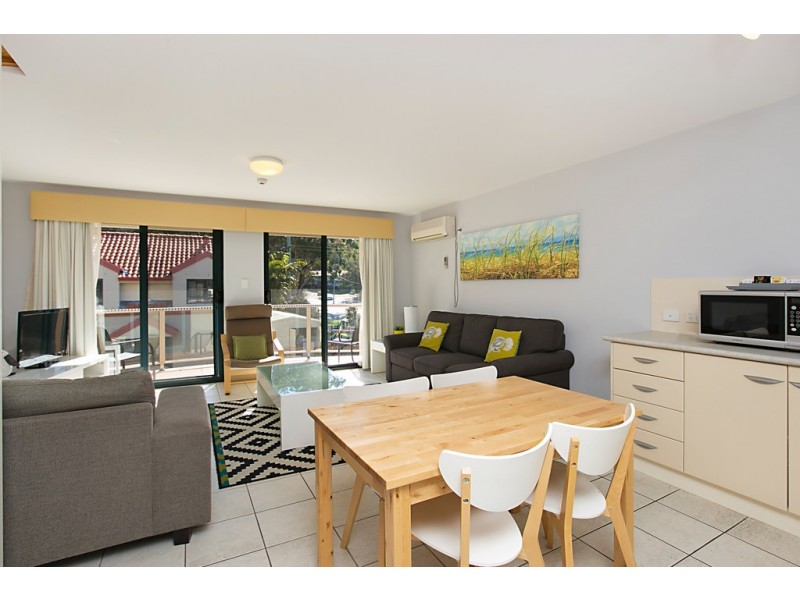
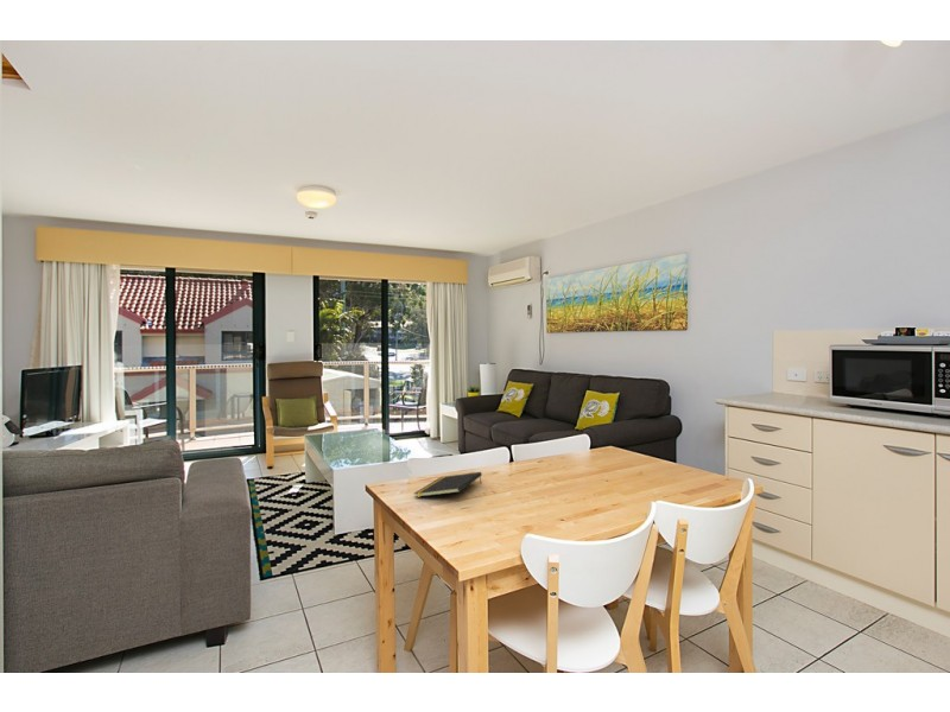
+ notepad [413,471,483,498]
